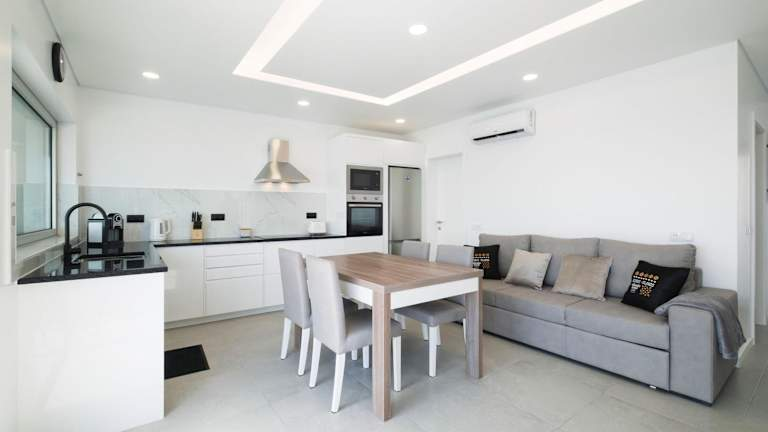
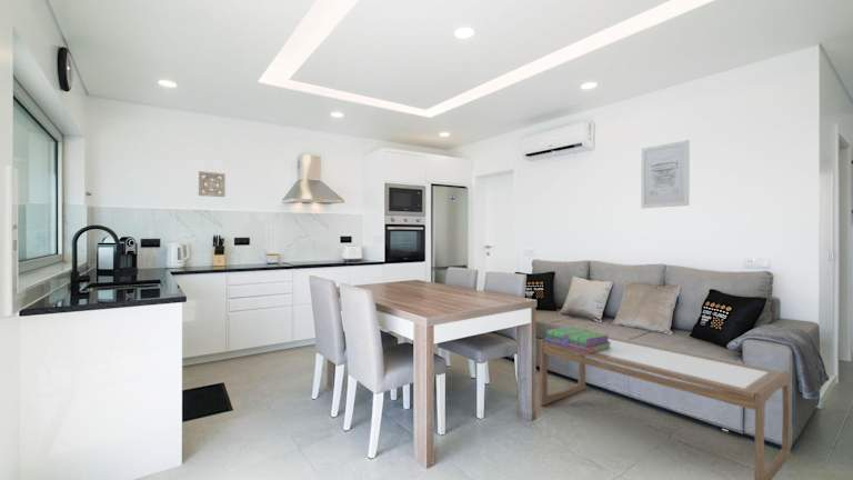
+ coffee table [539,336,792,480]
+ stack of books [544,326,611,353]
+ wall art [640,139,691,209]
+ wall ornament [198,170,227,198]
